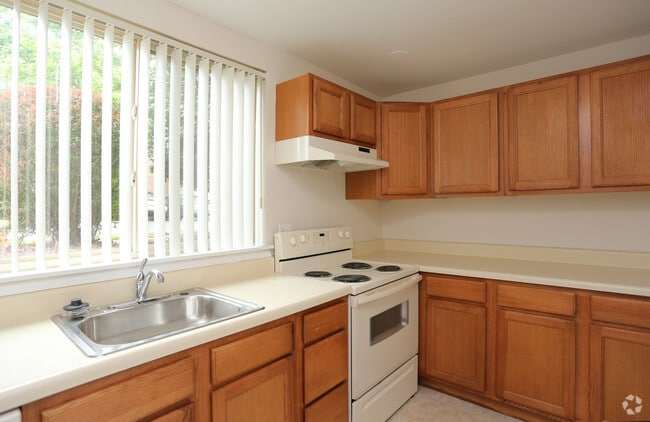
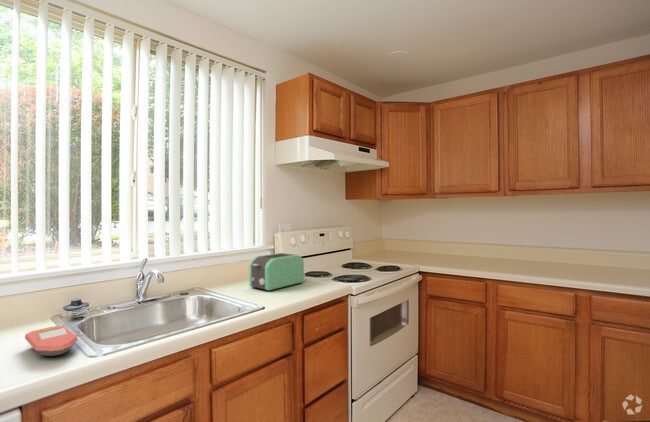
+ toy boat [24,325,79,357]
+ toaster [248,252,305,292]
